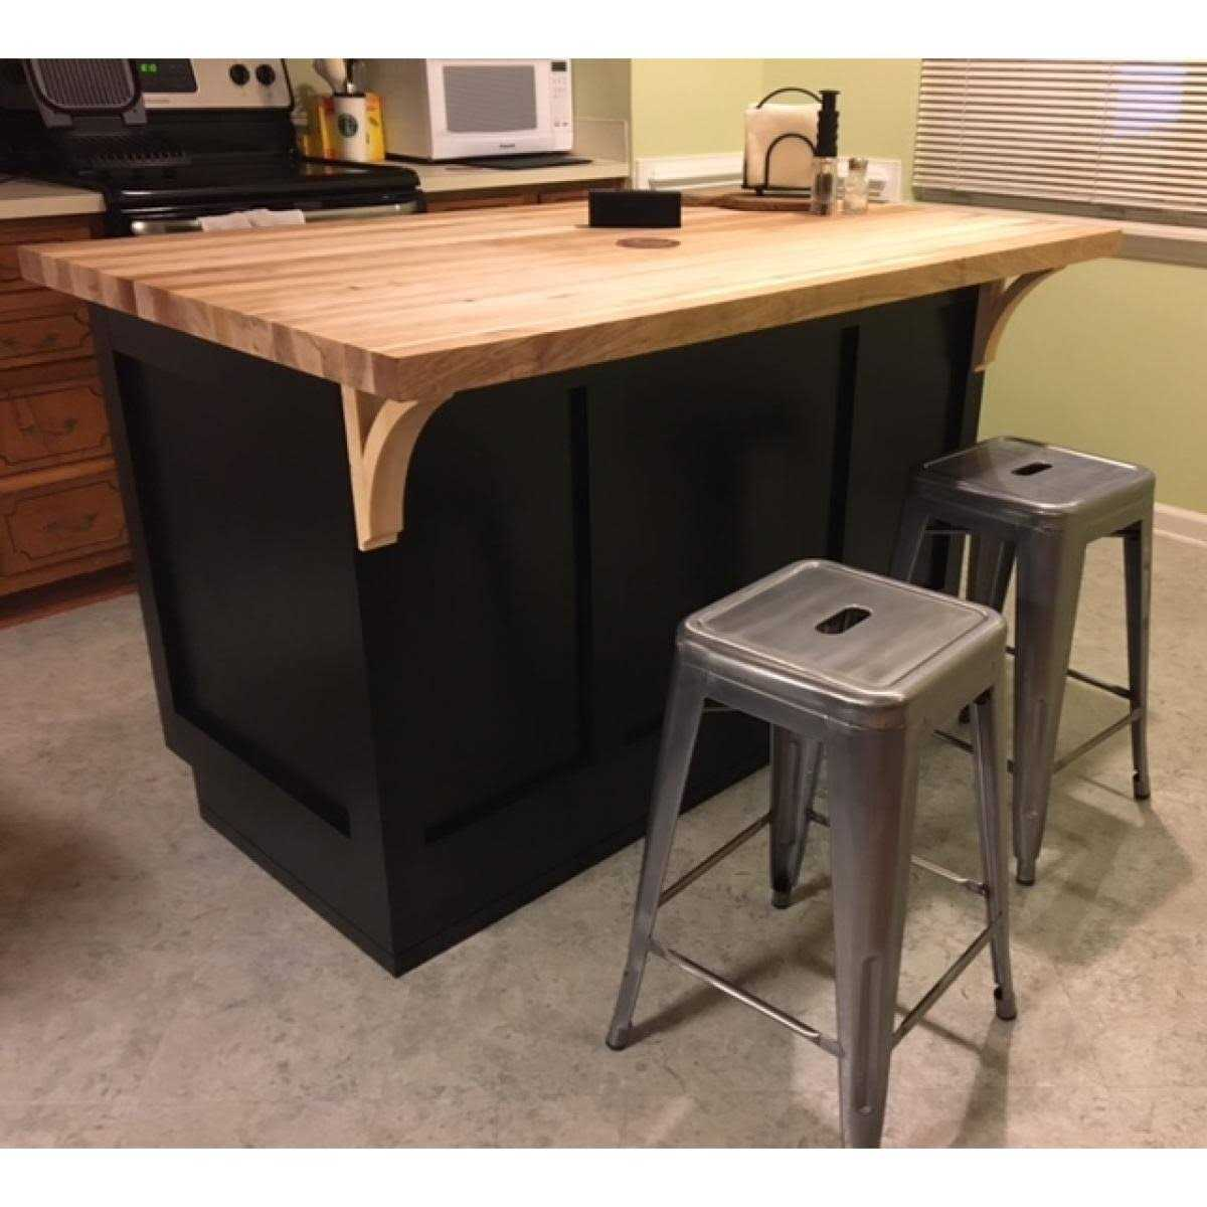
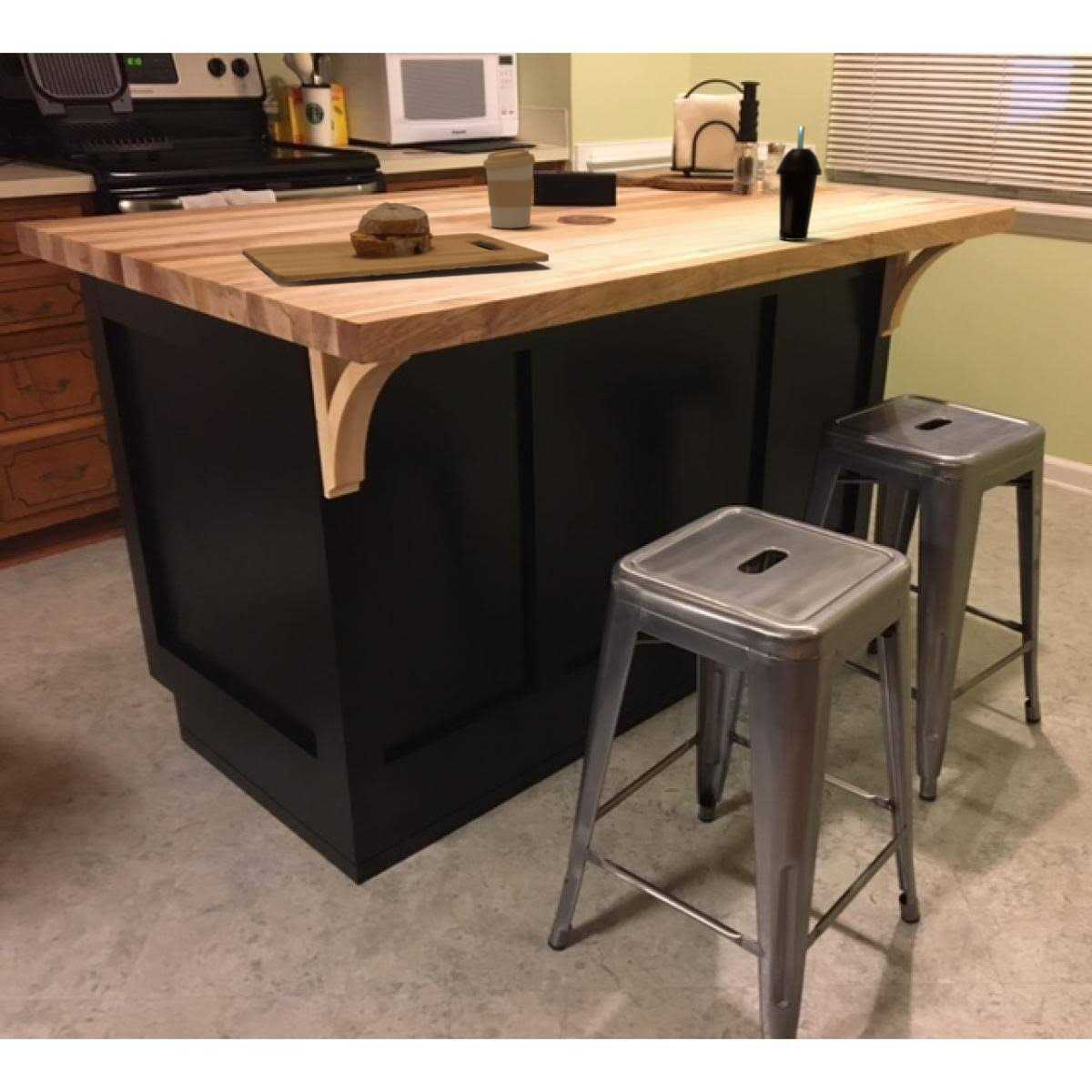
+ cup [775,126,823,241]
+ coffee cup [482,147,536,229]
+ cutting board [241,201,550,284]
